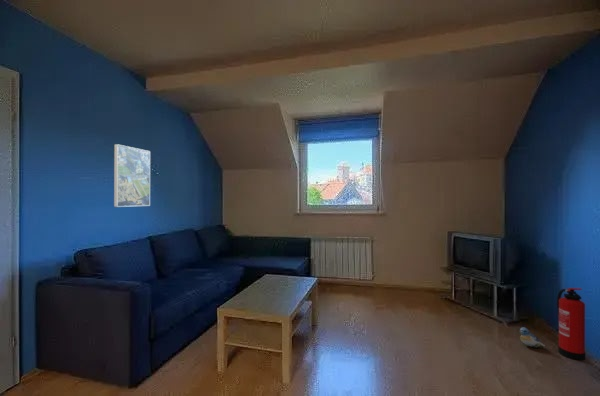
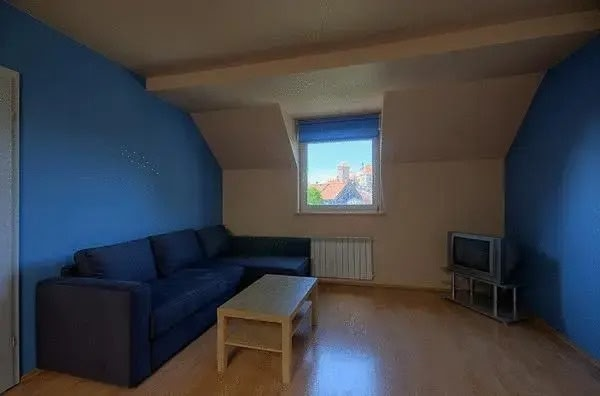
- fire extinguisher [556,287,586,361]
- plush toy [518,326,546,349]
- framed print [113,143,151,208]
